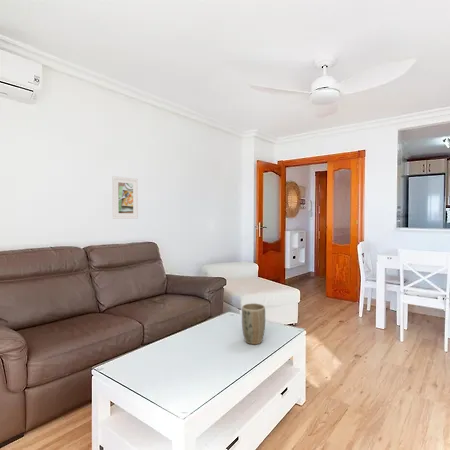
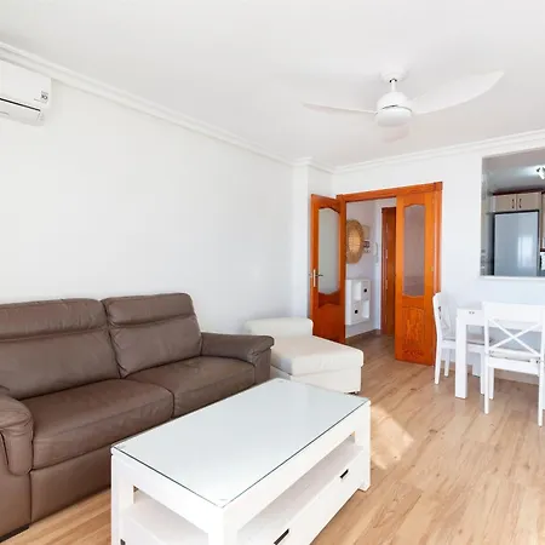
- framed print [111,175,139,220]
- plant pot [241,302,266,345]
